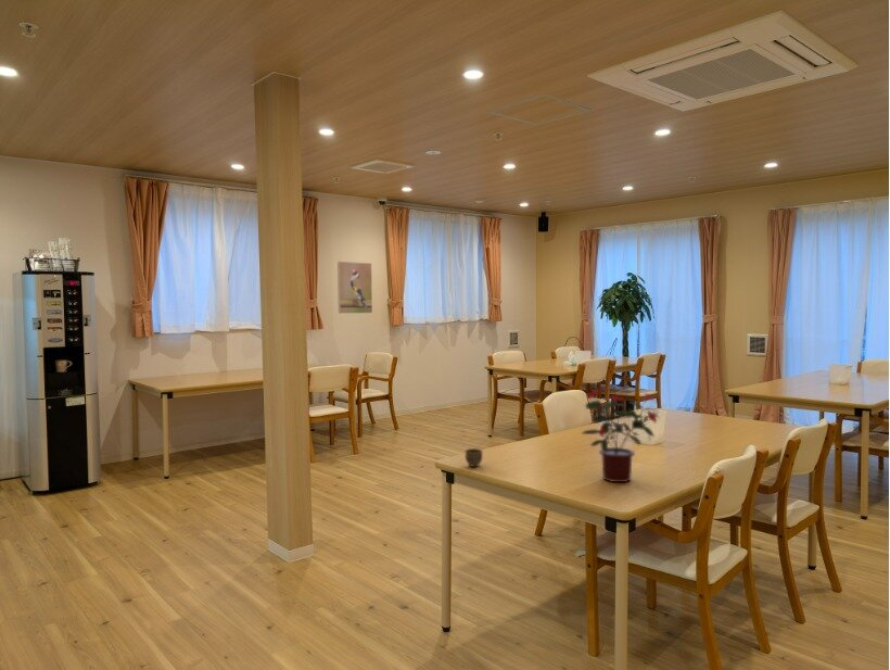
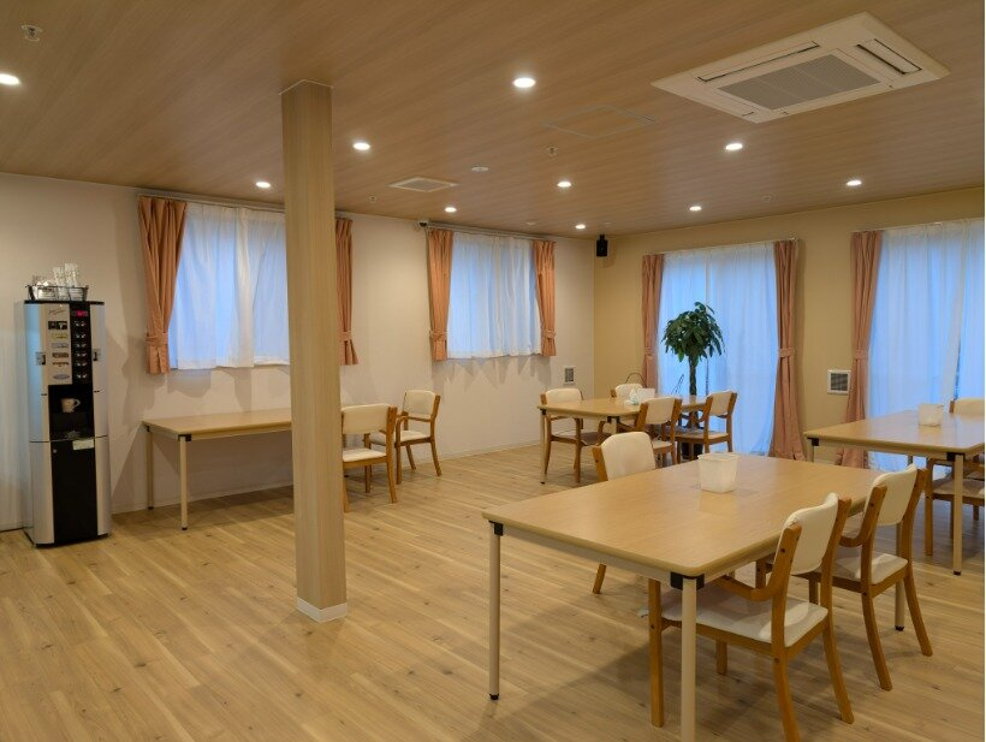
- cup [463,447,484,468]
- potted flower [580,389,661,483]
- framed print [336,261,373,315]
